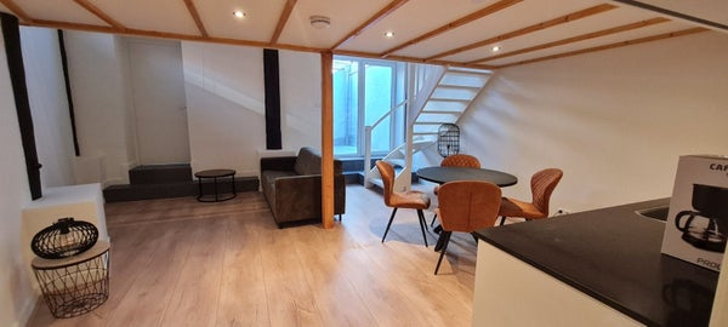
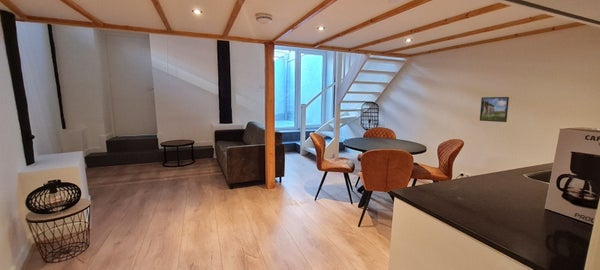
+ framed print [479,96,510,123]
